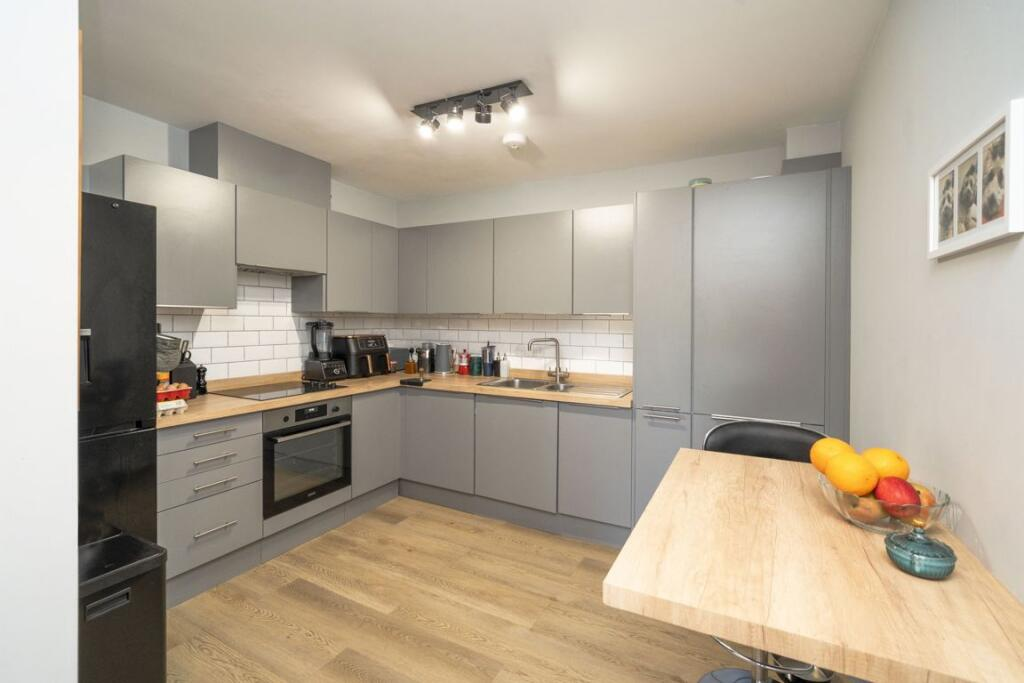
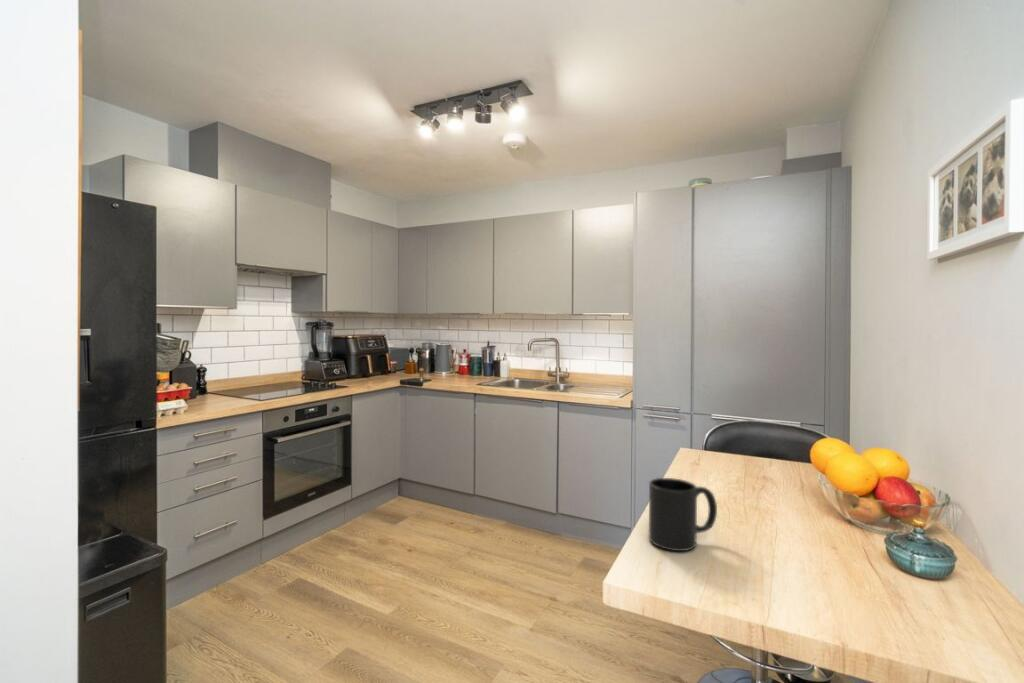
+ mug [648,477,718,552]
